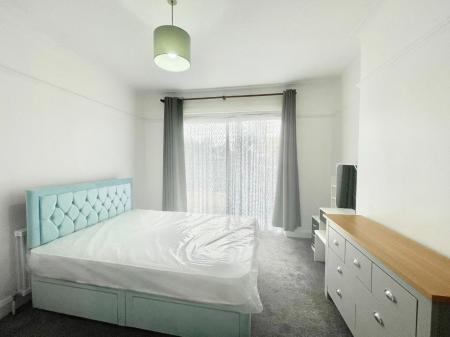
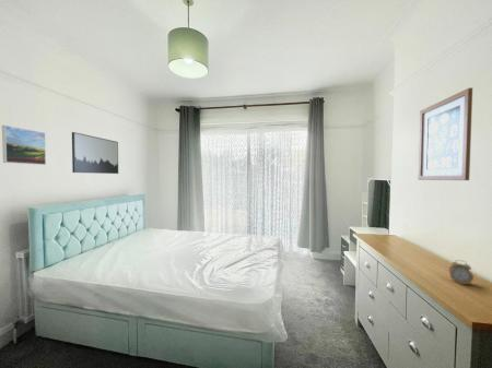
+ wall art [71,131,119,175]
+ alarm clock [447,259,475,285]
+ wall art [417,86,473,181]
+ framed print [1,124,47,166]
